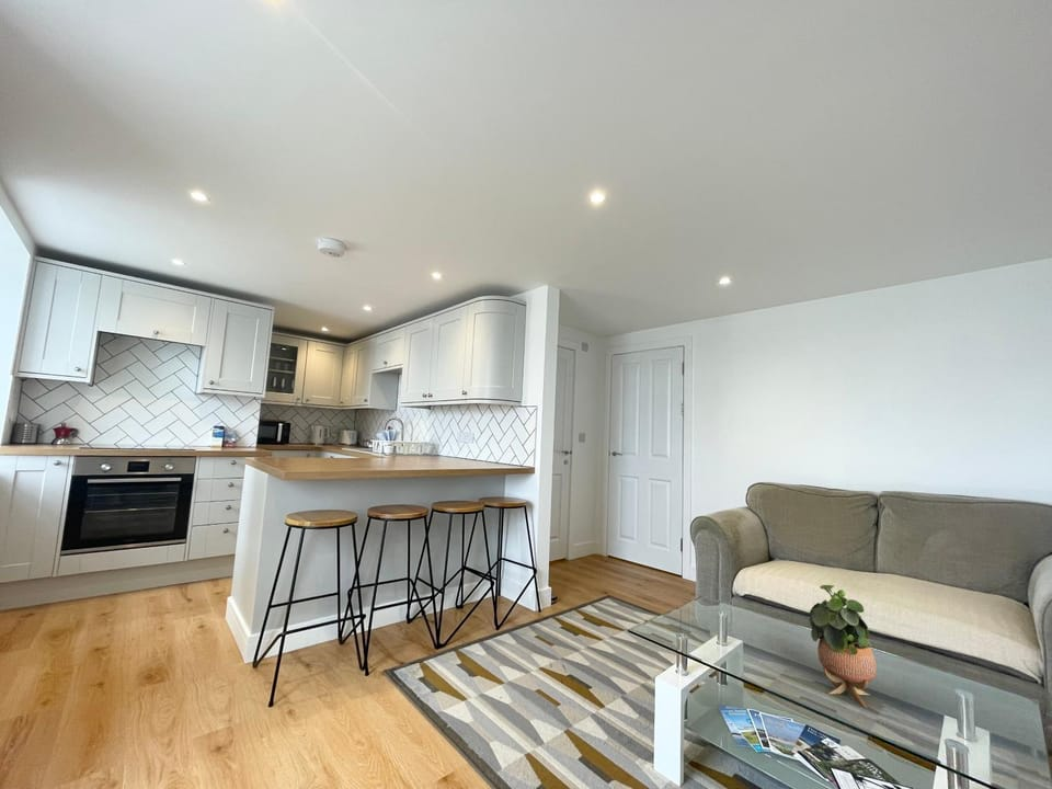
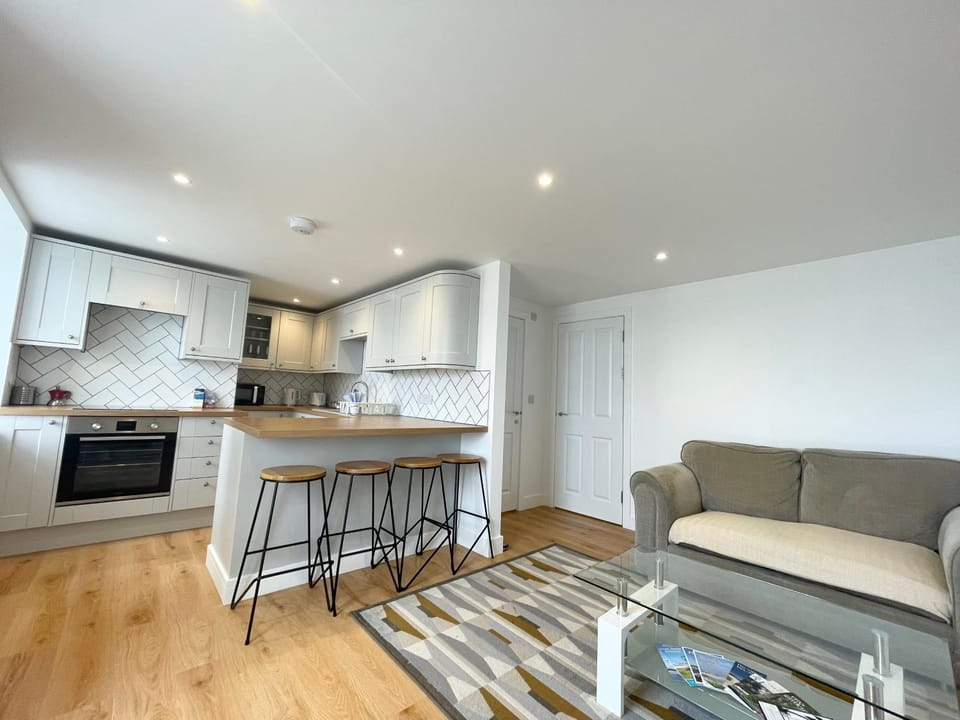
- potted plant [809,584,878,709]
